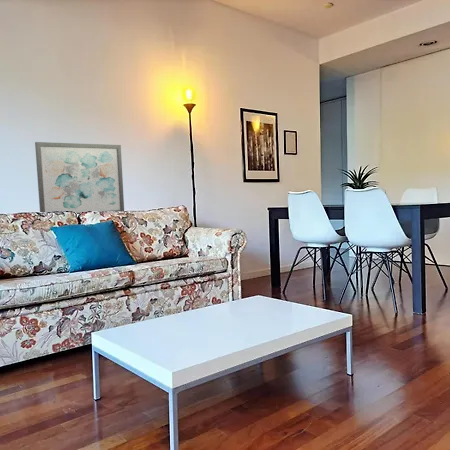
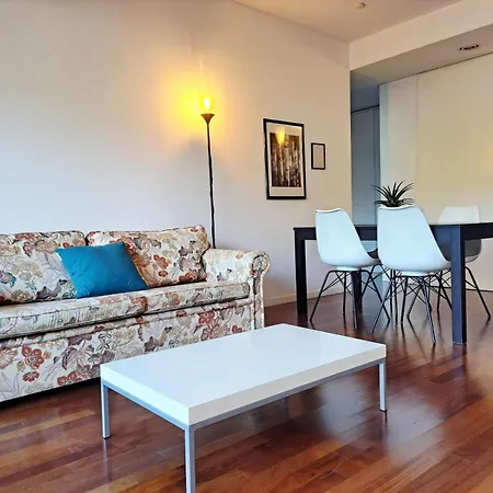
- wall art [34,141,125,214]
